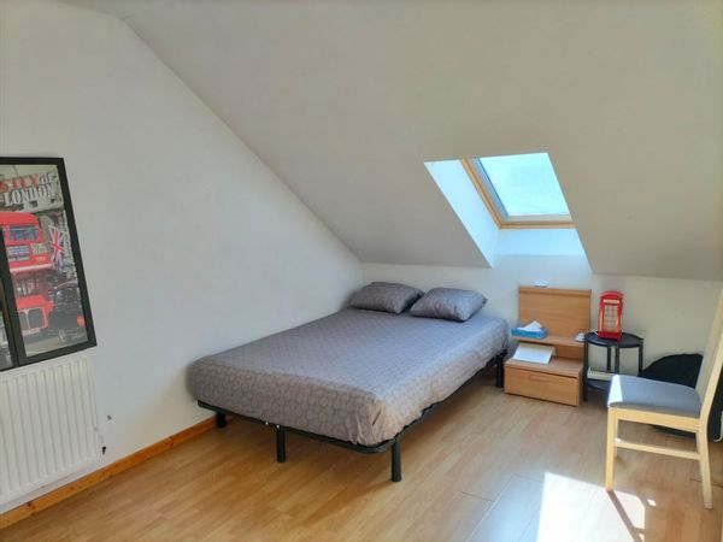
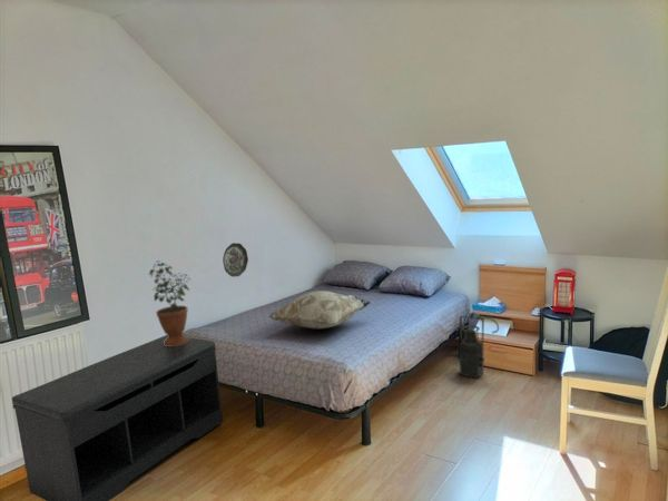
+ potted plant [147,259,190,346]
+ decorative pillow [267,289,371,330]
+ lantern [458,312,500,380]
+ bench [11,334,224,501]
+ decorative plate [222,242,249,278]
